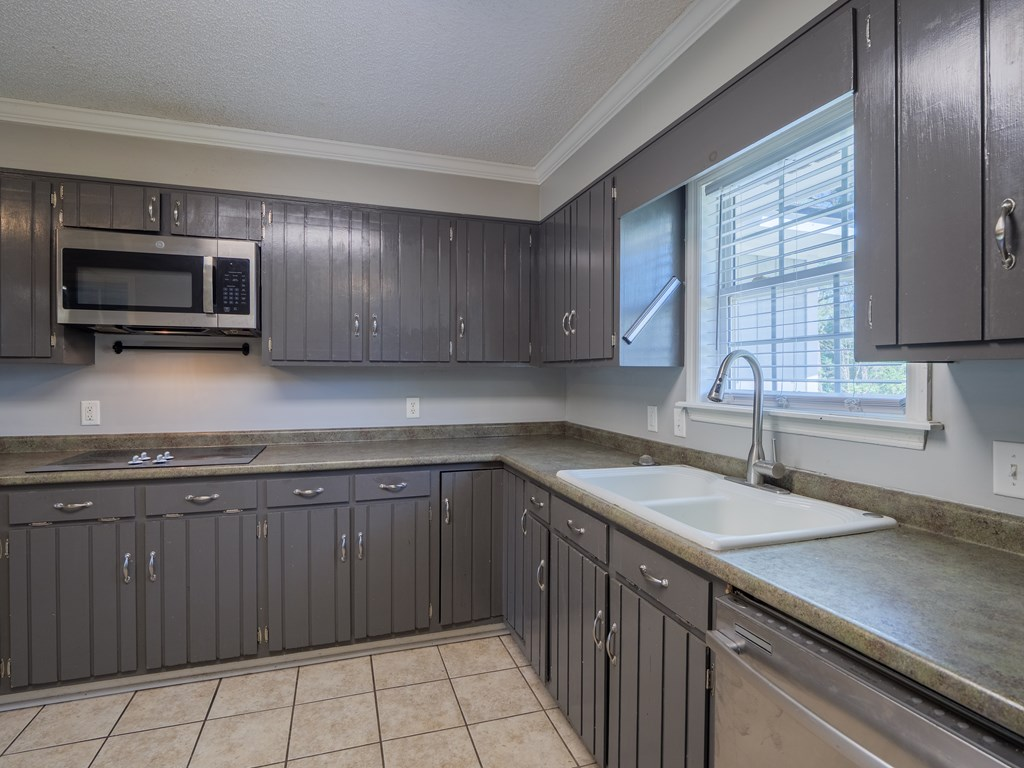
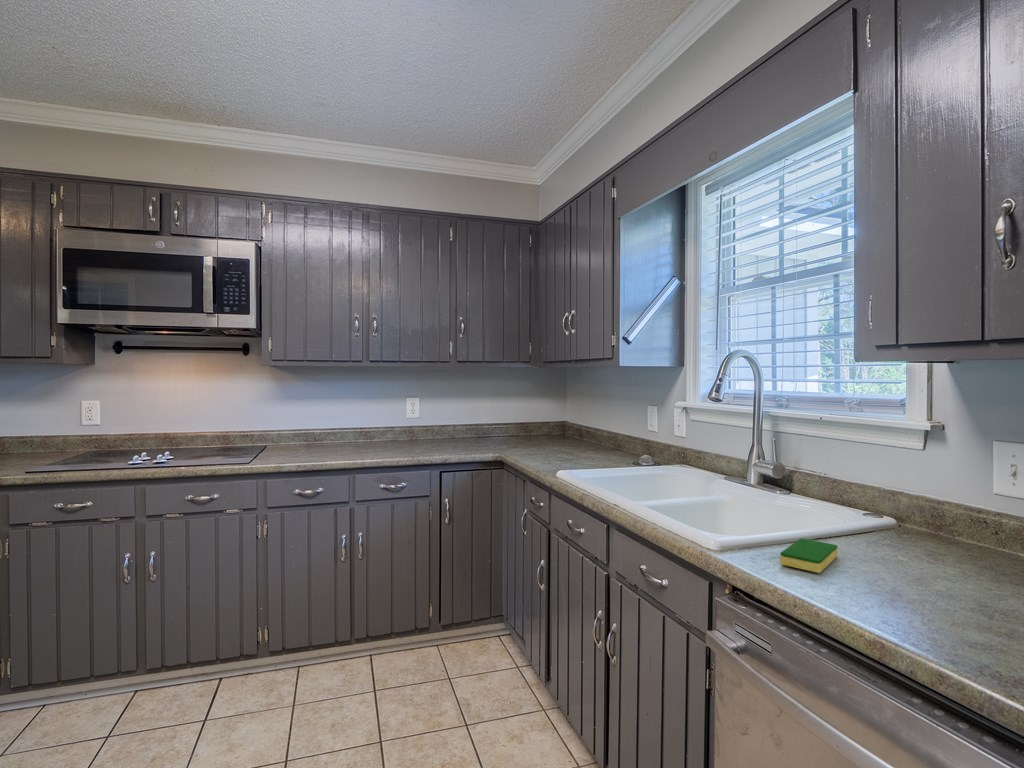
+ dish sponge [779,538,838,574]
